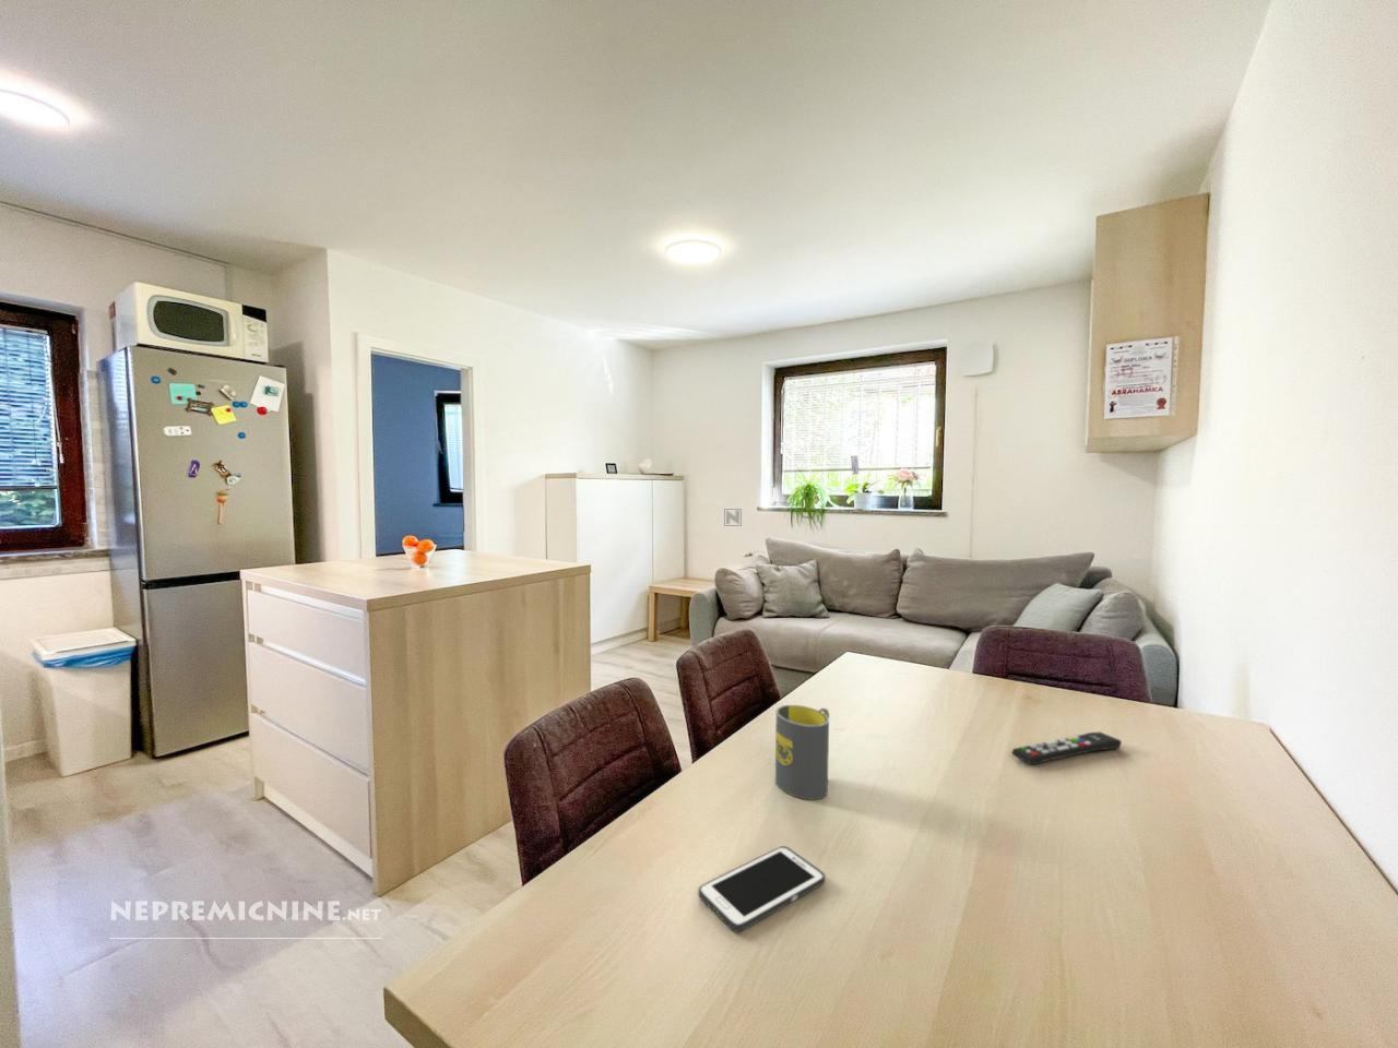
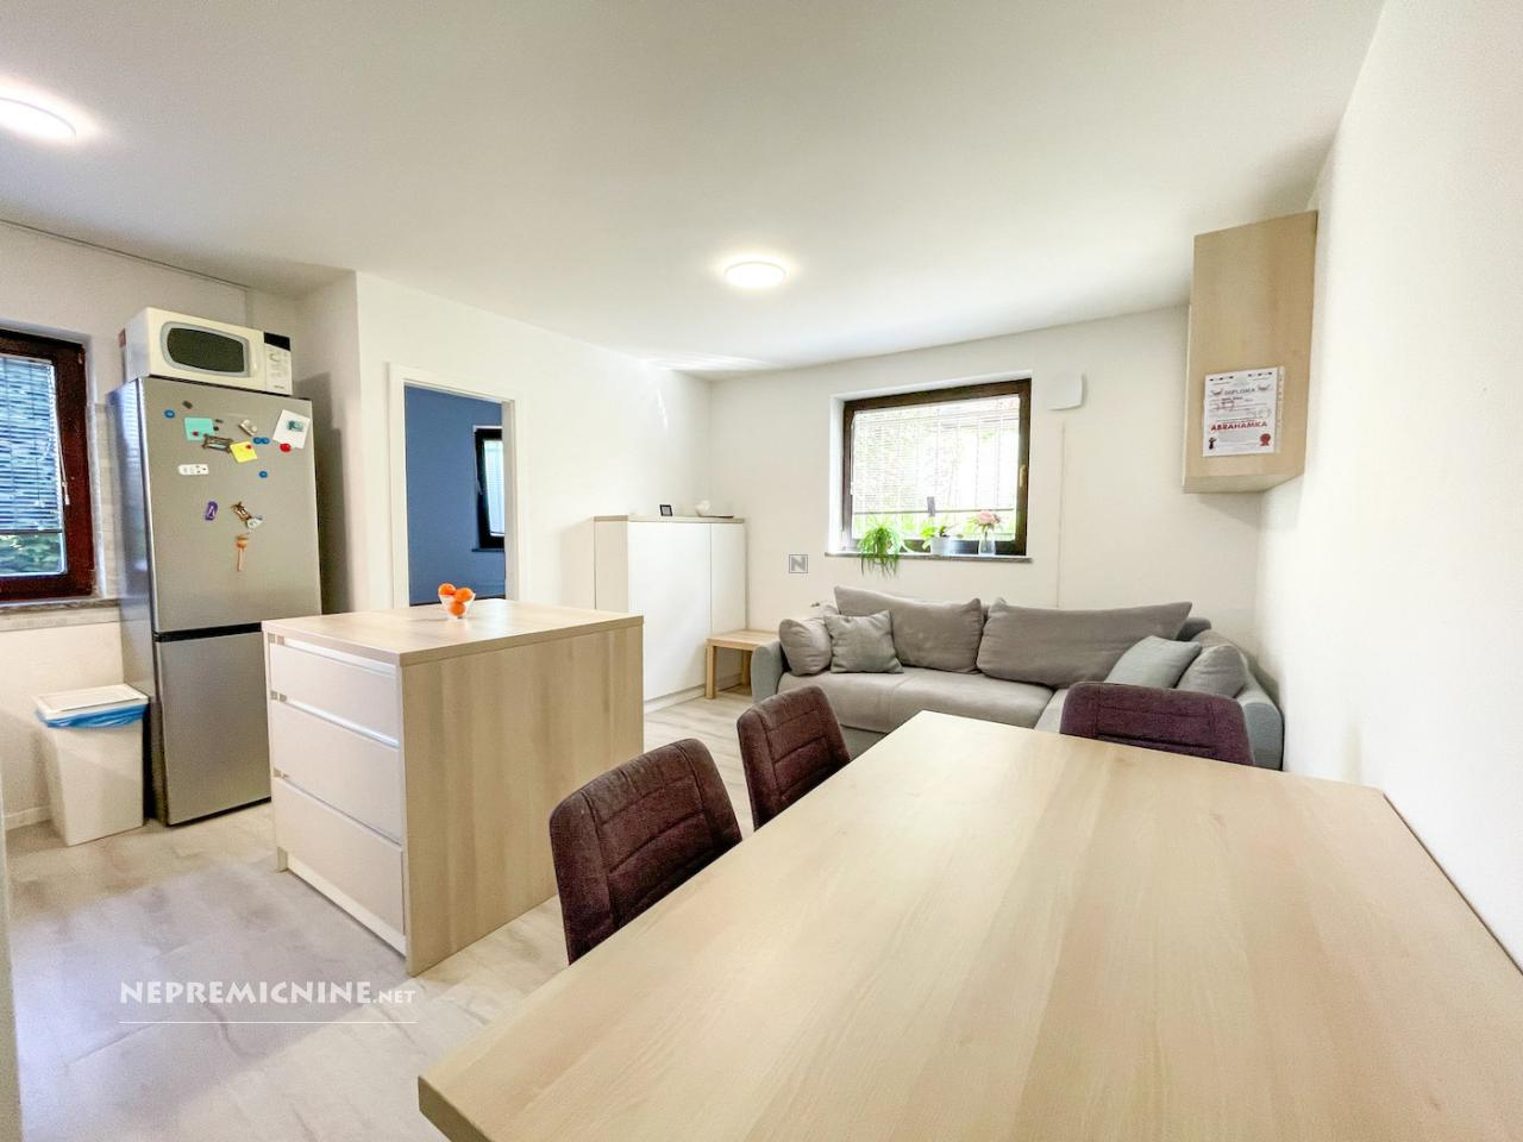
- remote control [1012,730,1123,765]
- cell phone [697,845,826,934]
- mug [774,705,830,800]
